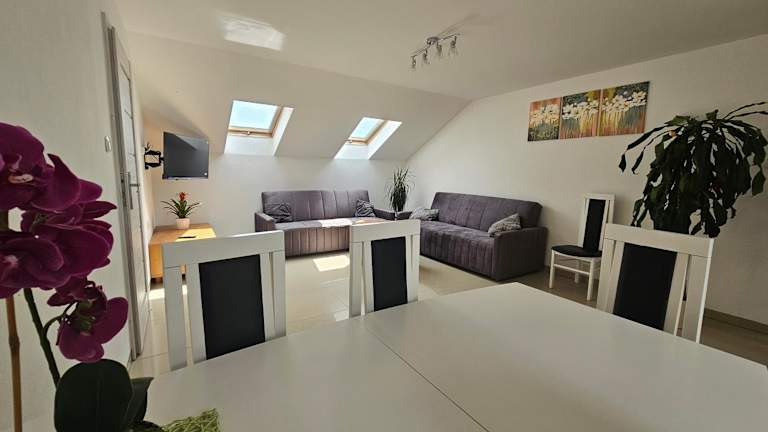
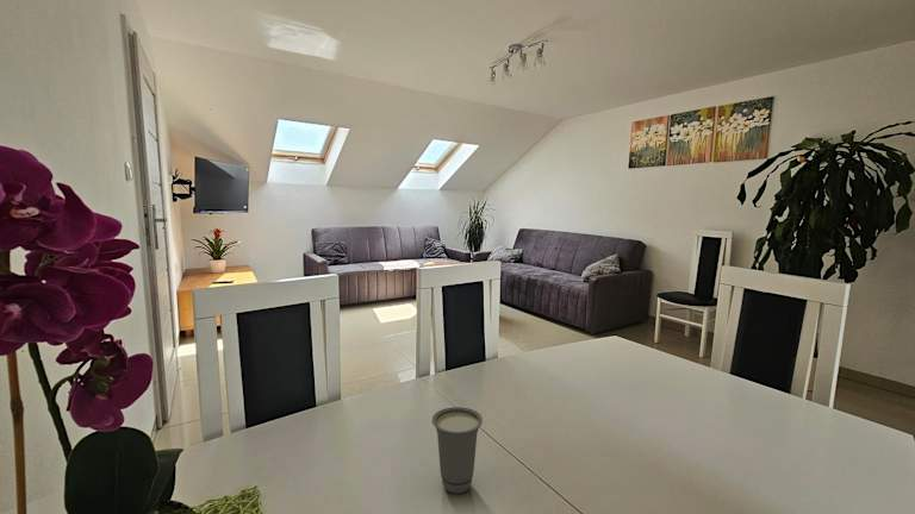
+ cup [431,406,484,495]
